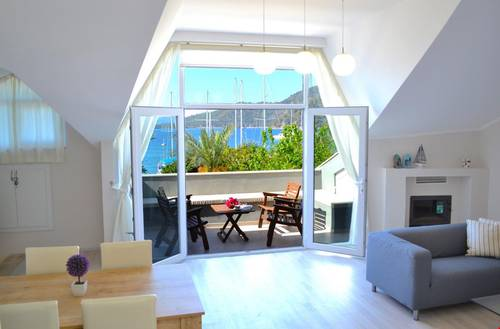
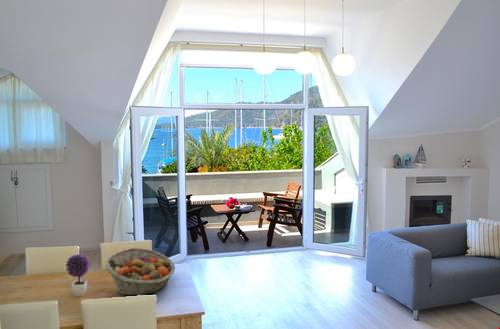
+ fruit basket [104,247,176,297]
